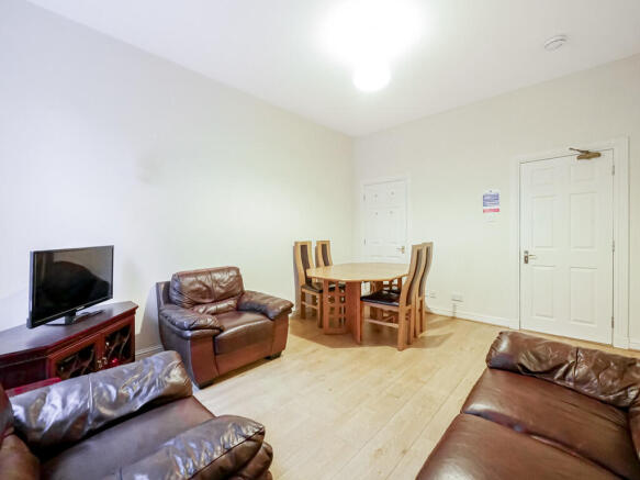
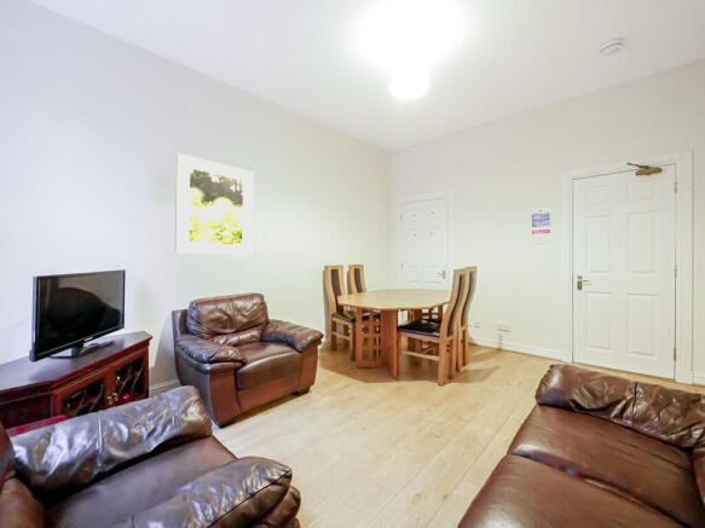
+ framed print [174,152,254,257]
